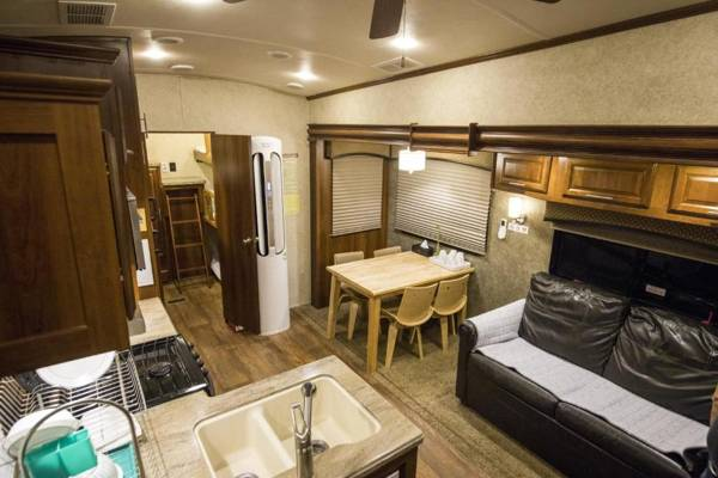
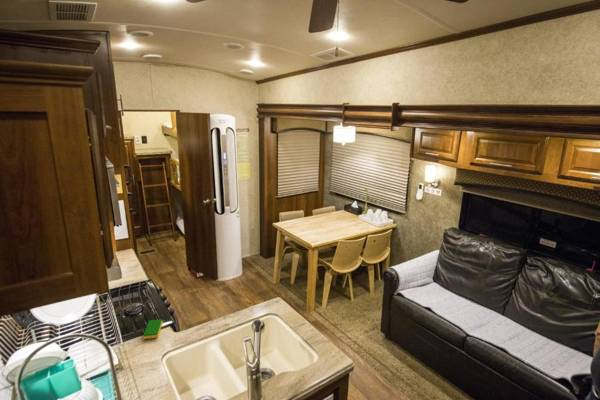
+ dish sponge [142,318,163,340]
